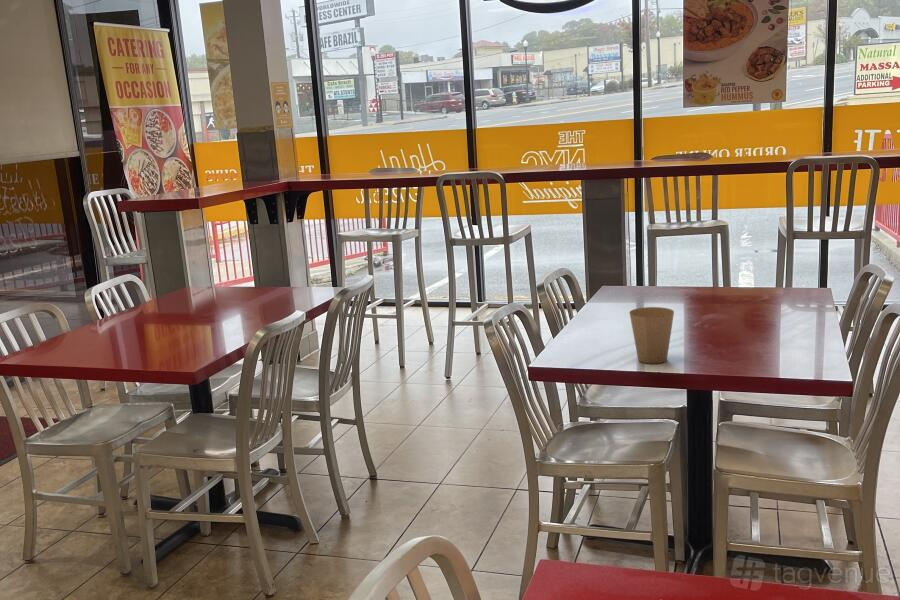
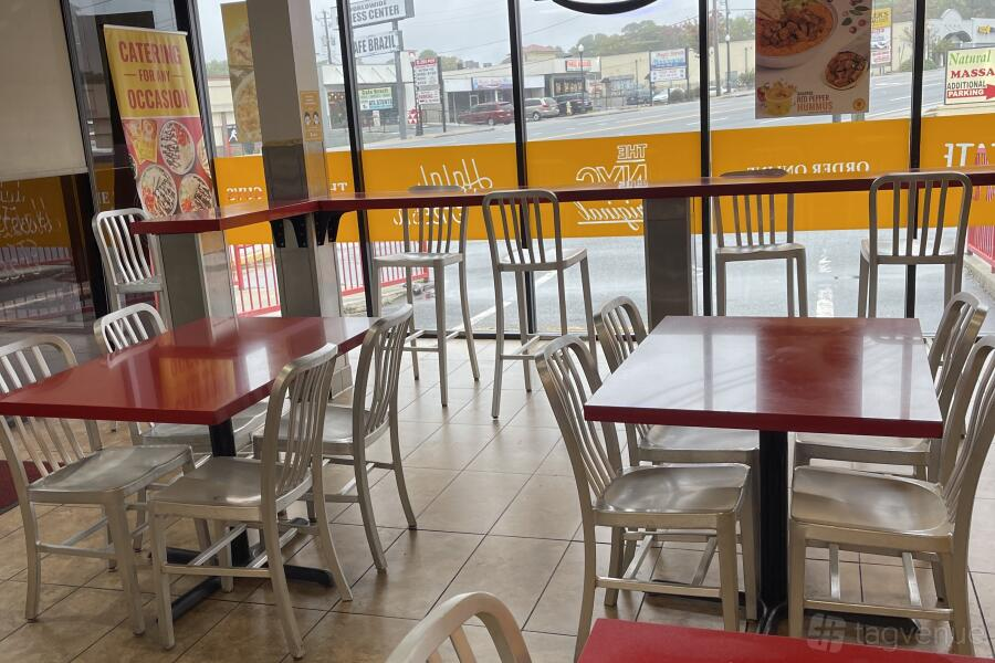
- paper cup [629,306,675,365]
